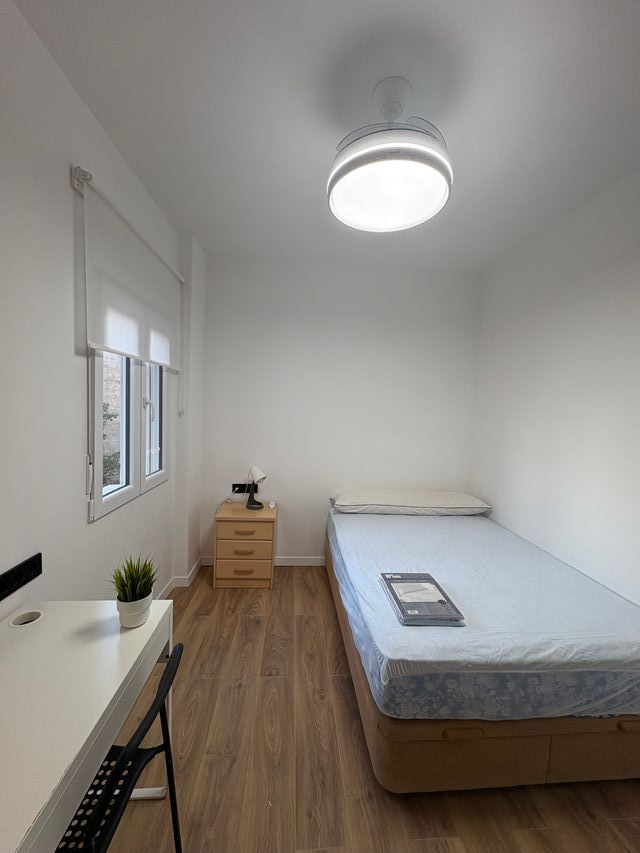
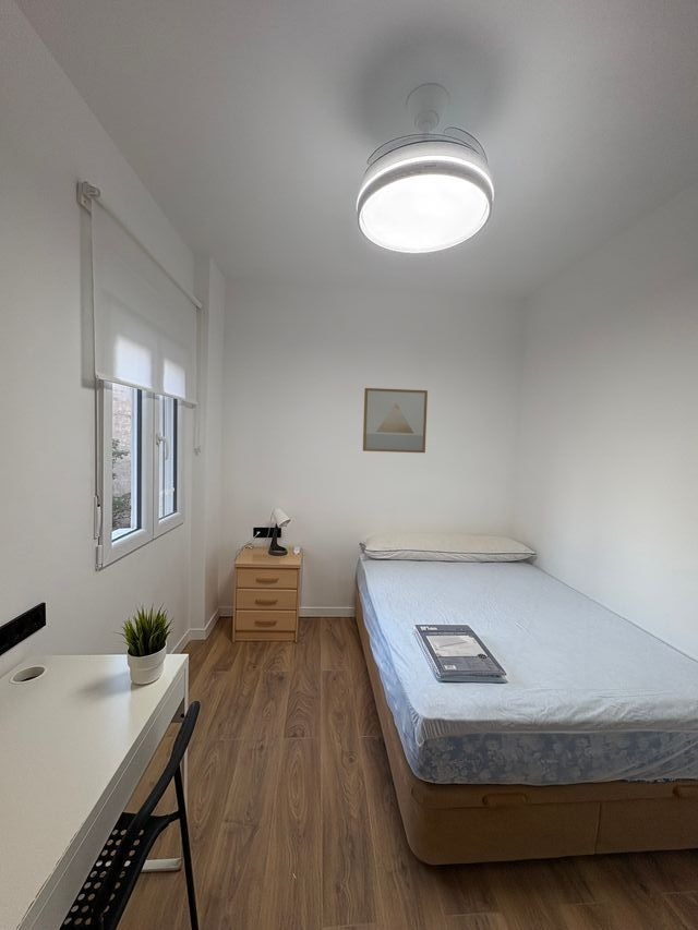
+ wall art [362,387,429,454]
